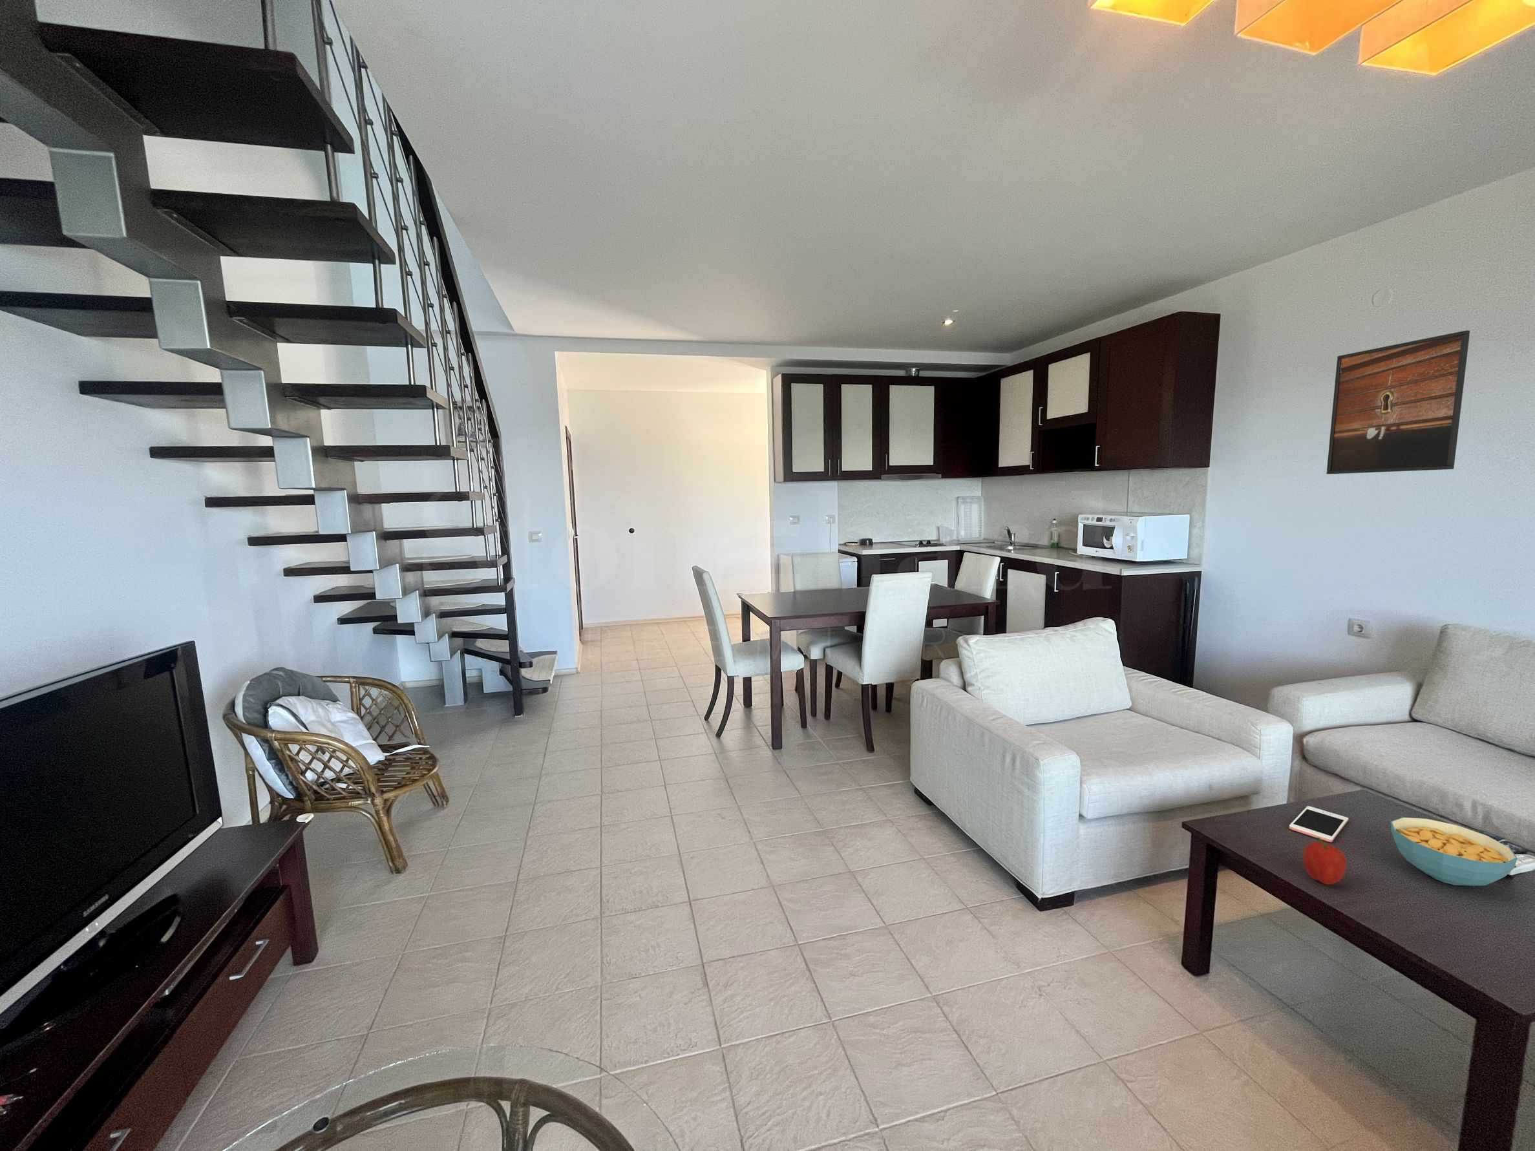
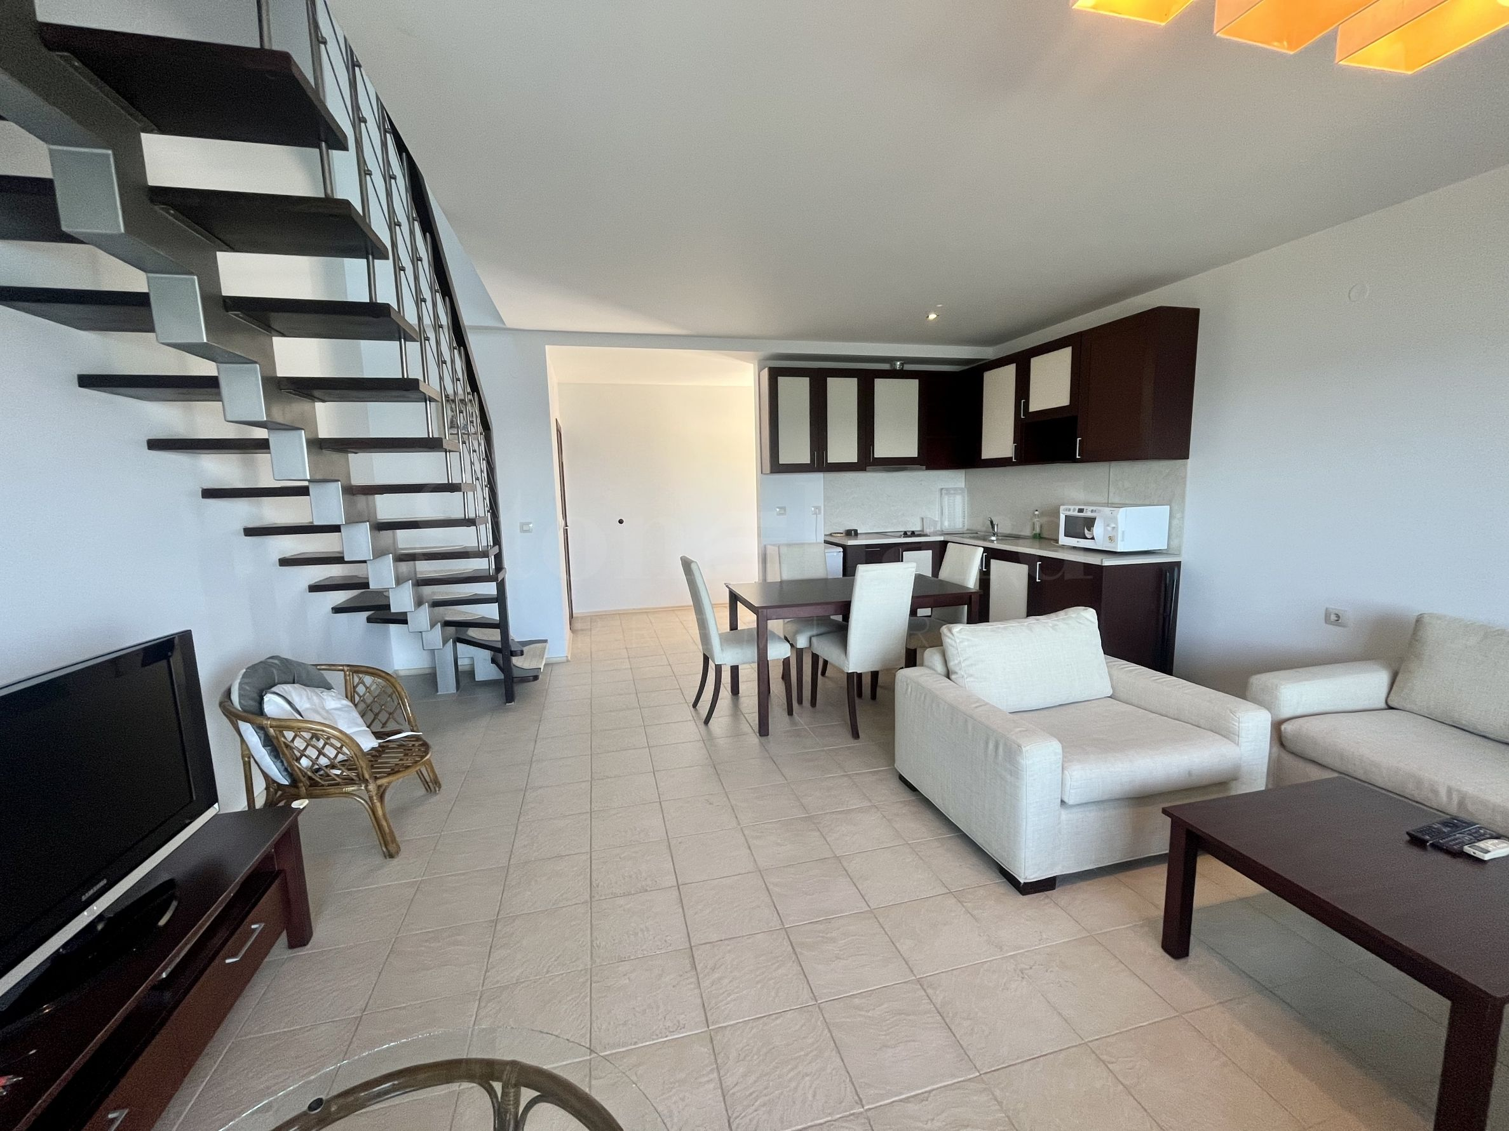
- cereal bowl [1390,817,1518,886]
- fruit [1302,838,1348,885]
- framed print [1326,330,1471,475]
- cell phone [1288,805,1349,843]
